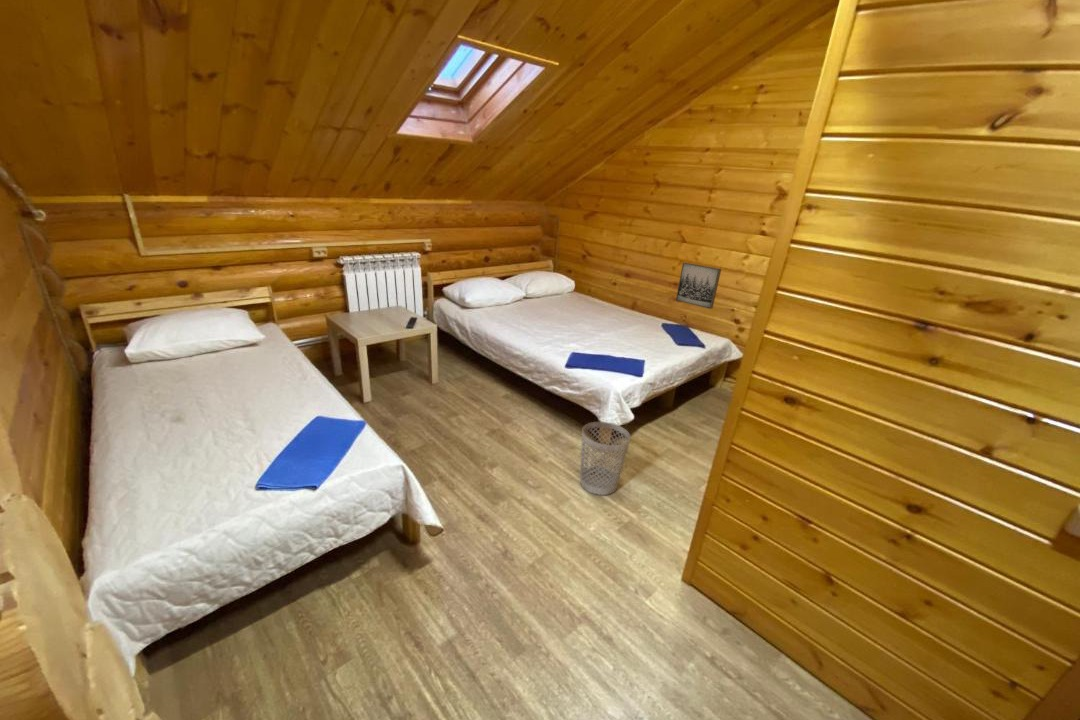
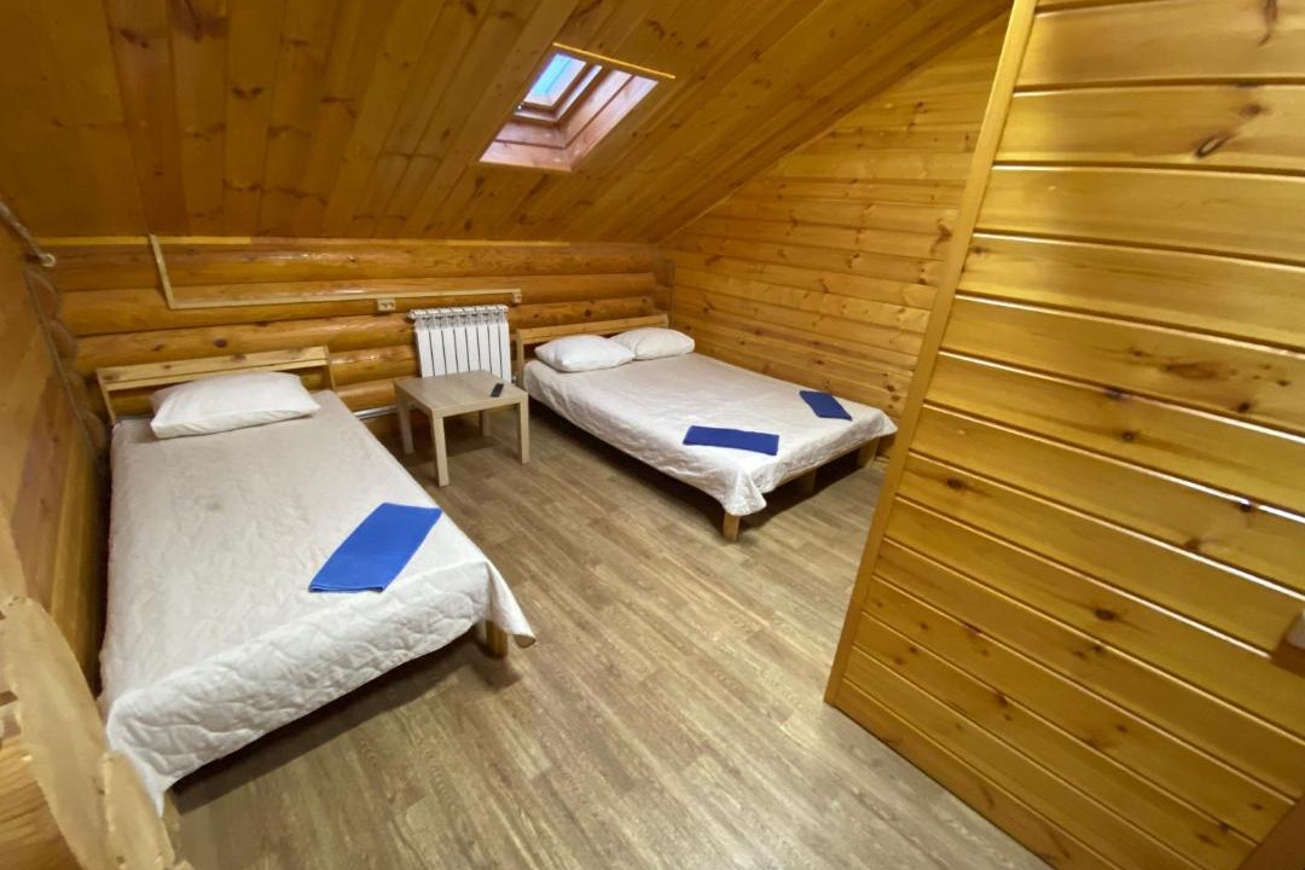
- wastebasket [579,421,632,496]
- wall art [675,262,722,310]
